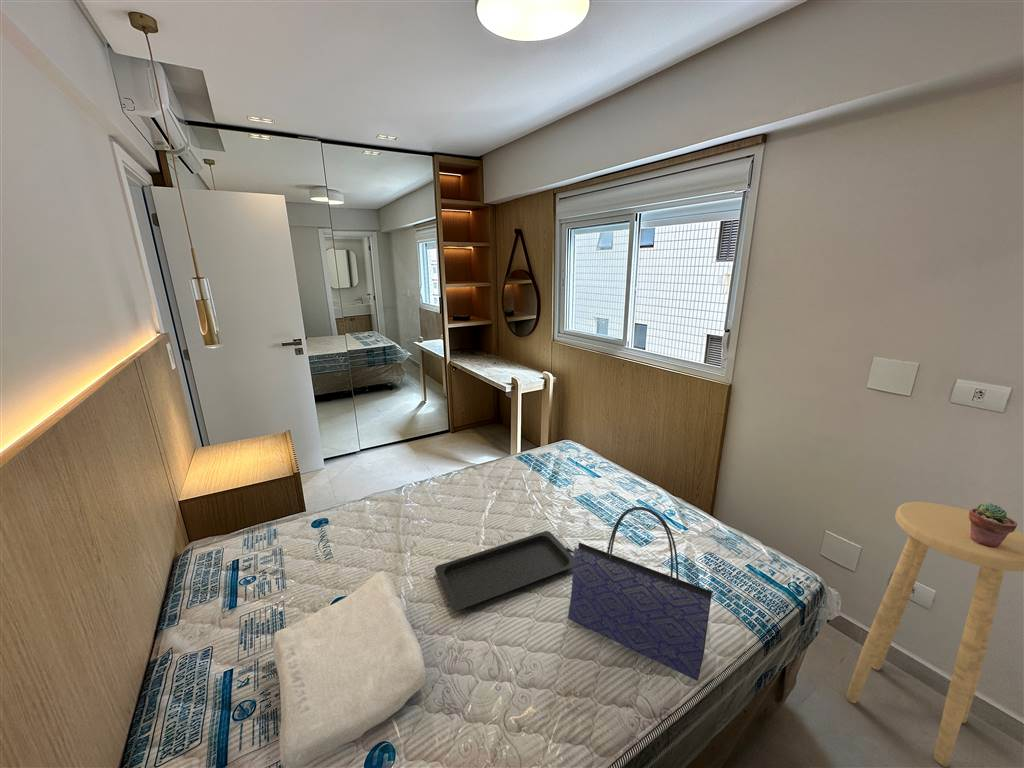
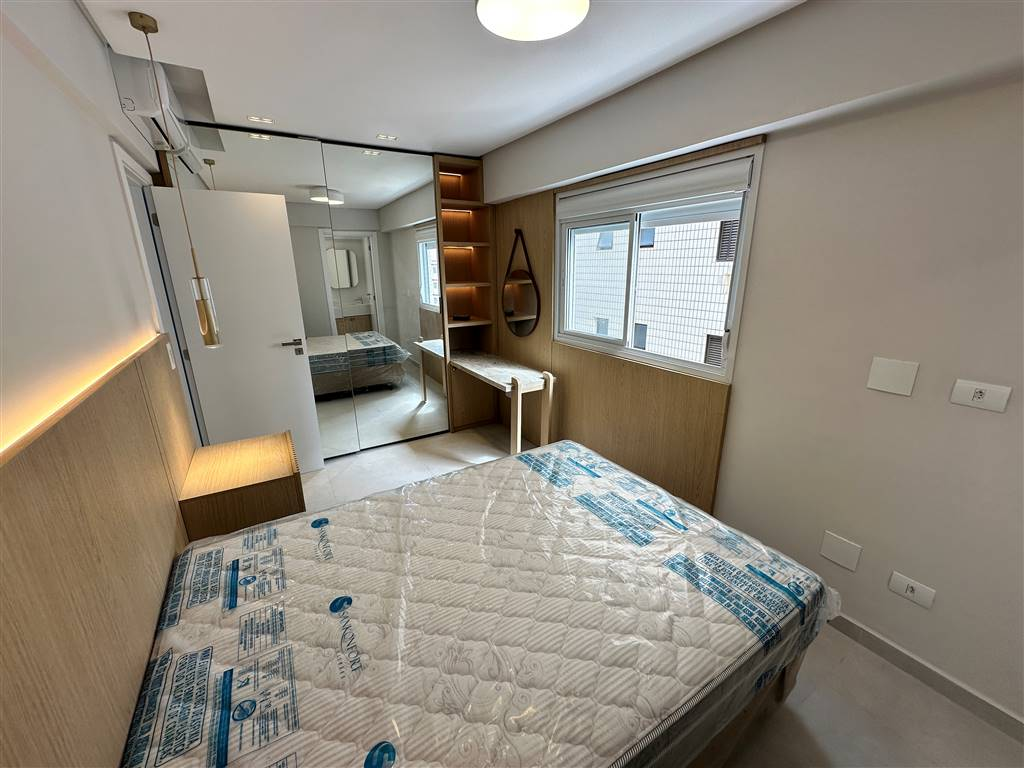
- tote bag [565,506,713,682]
- stool [845,501,1024,768]
- soap bar [272,570,427,768]
- potted succulent [969,502,1018,548]
- serving tray [434,530,574,612]
